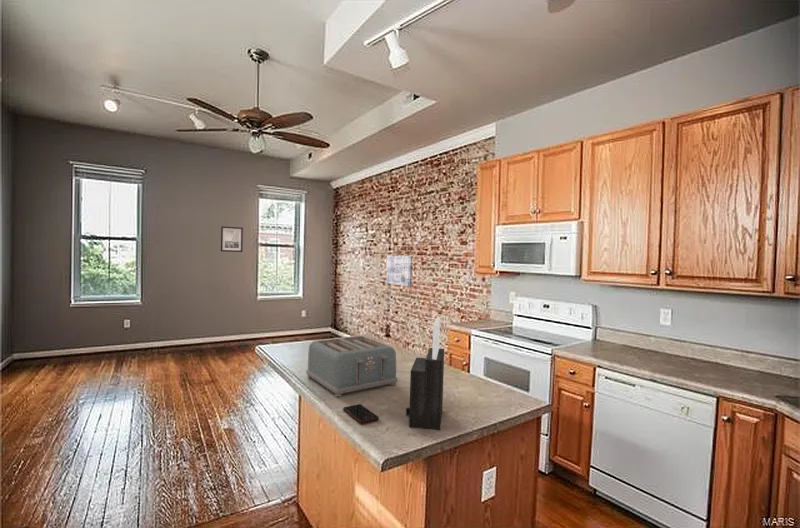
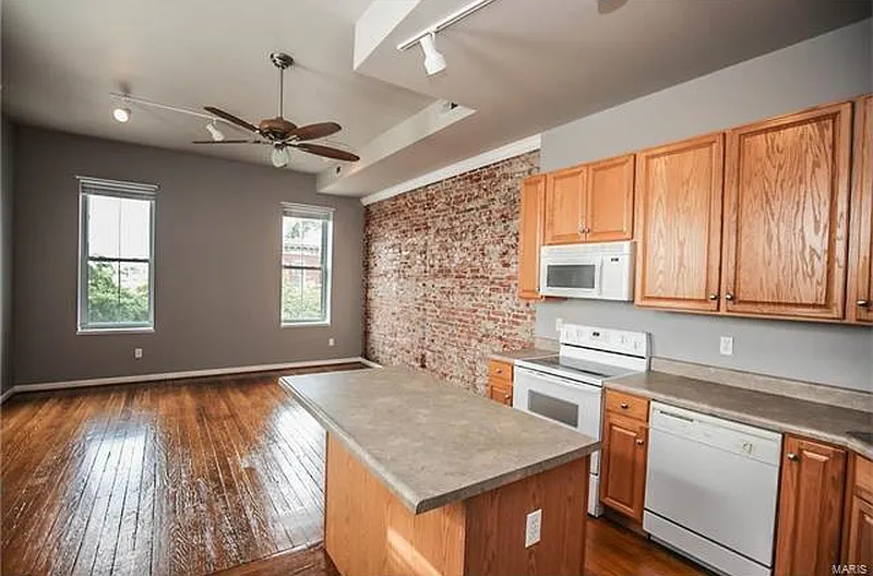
- toaster [305,335,399,398]
- smartphone [342,403,380,425]
- knife block [405,317,445,431]
- wall art [220,225,244,253]
- wall art [385,255,413,287]
